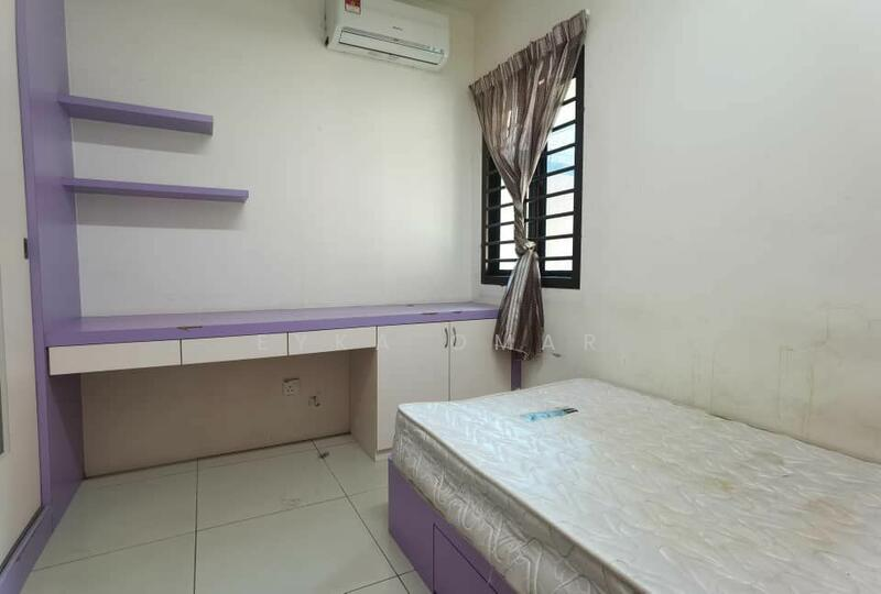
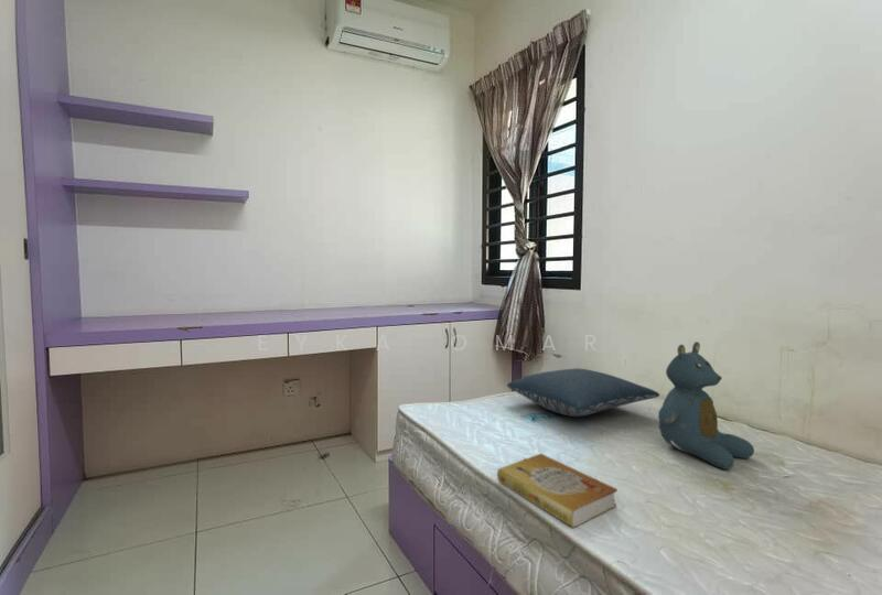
+ teddy bear [657,340,755,470]
+ pillow [506,367,660,418]
+ book [496,453,619,529]
